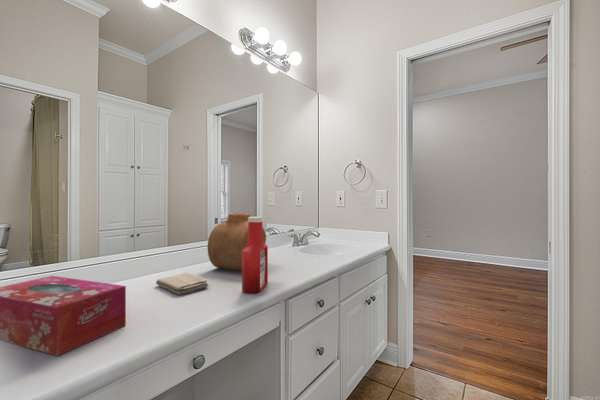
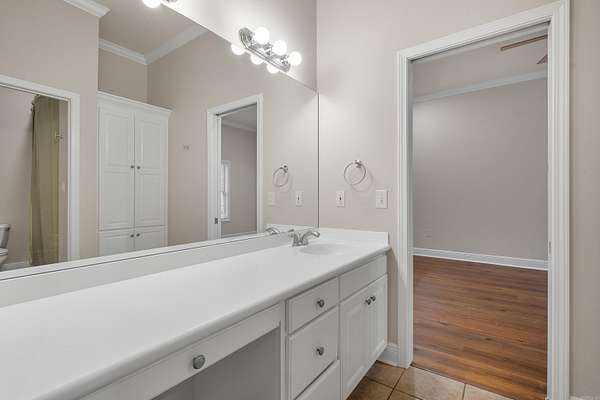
- vase [207,212,267,271]
- tissue box [0,275,127,357]
- soap bottle [241,216,269,294]
- washcloth [155,272,209,296]
